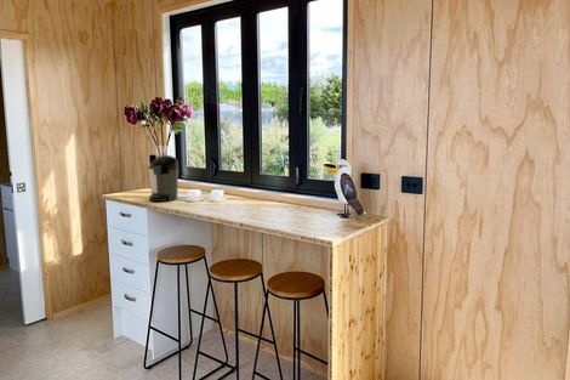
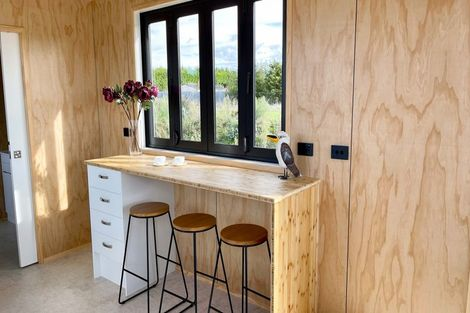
- coffee maker [148,154,179,203]
